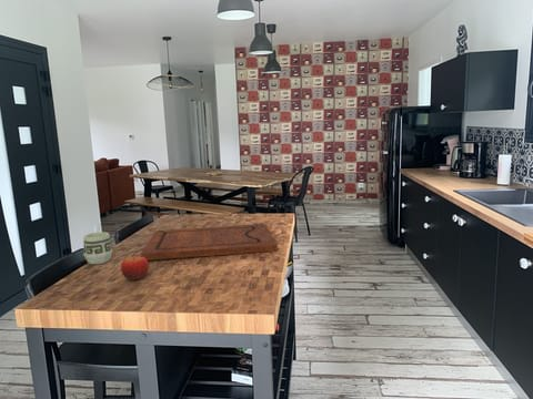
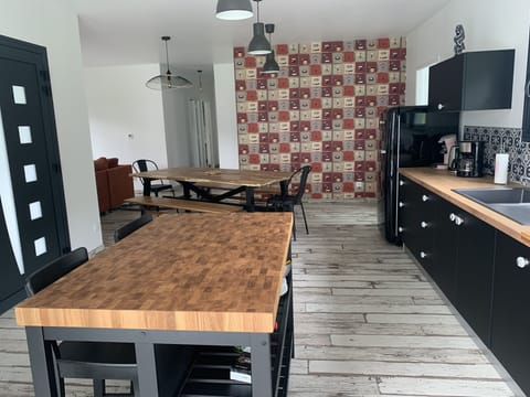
- fruit [120,256,150,282]
- cup [82,231,113,265]
- cutting board [140,223,279,262]
